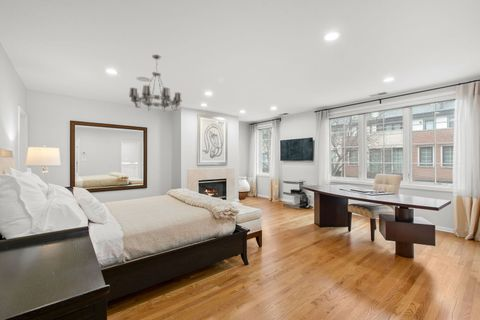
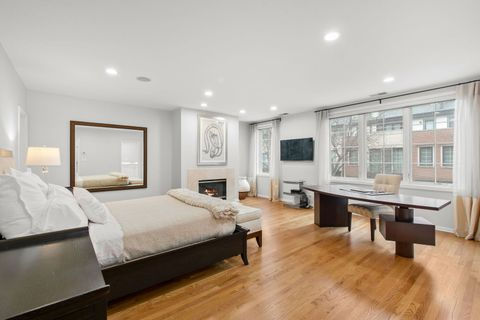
- chandelier [128,54,183,113]
